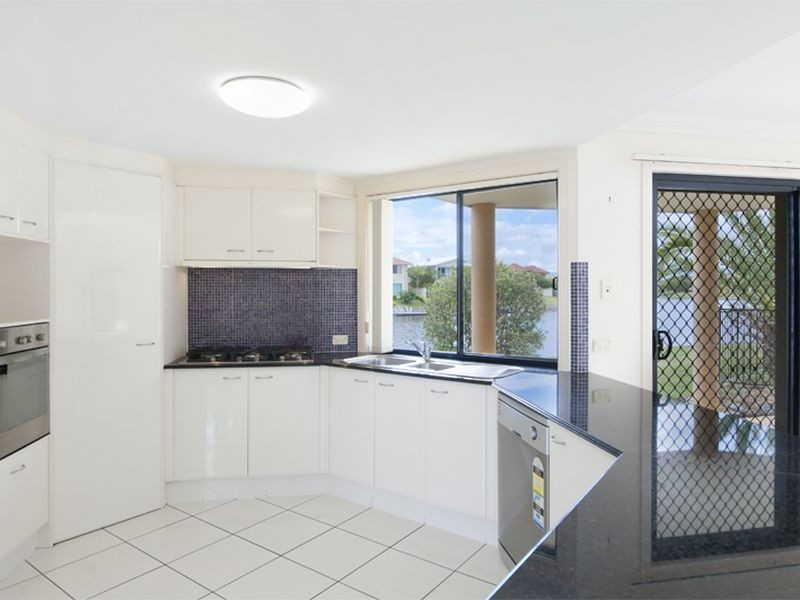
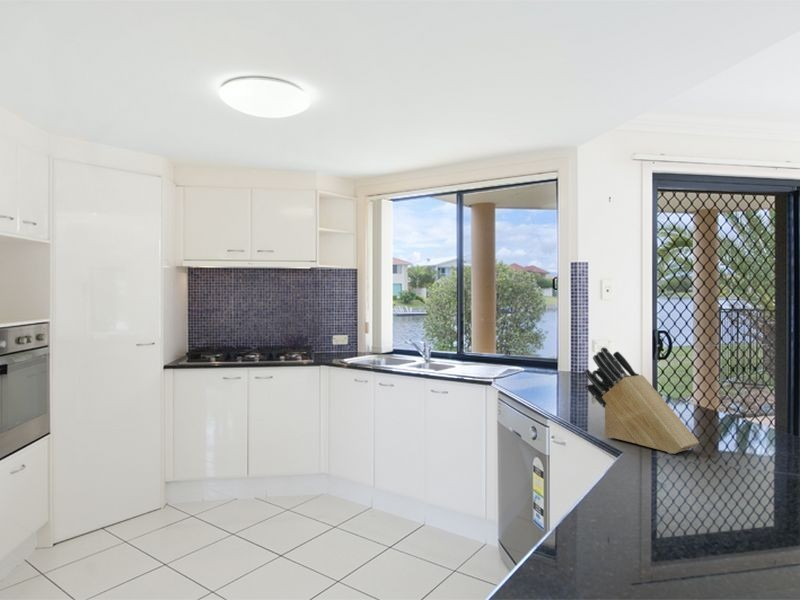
+ knife block [583,346,700,455]
